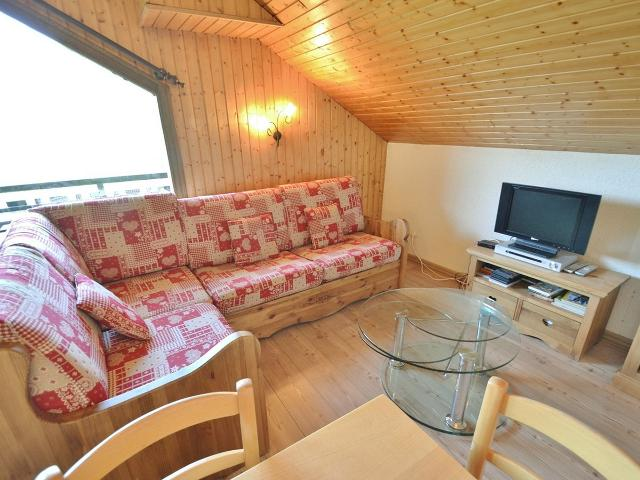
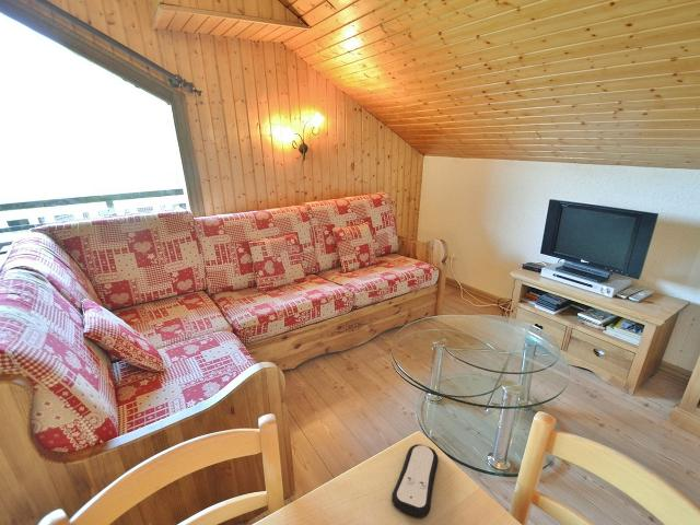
+ remote control [390,443,440,518]
